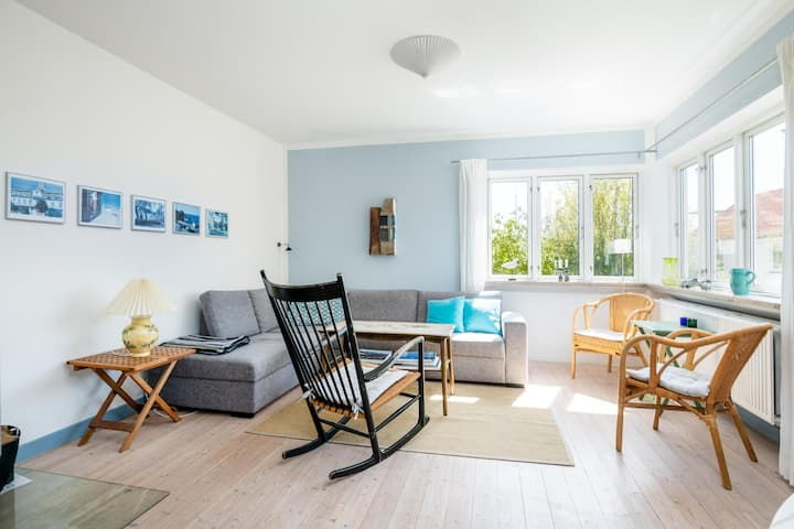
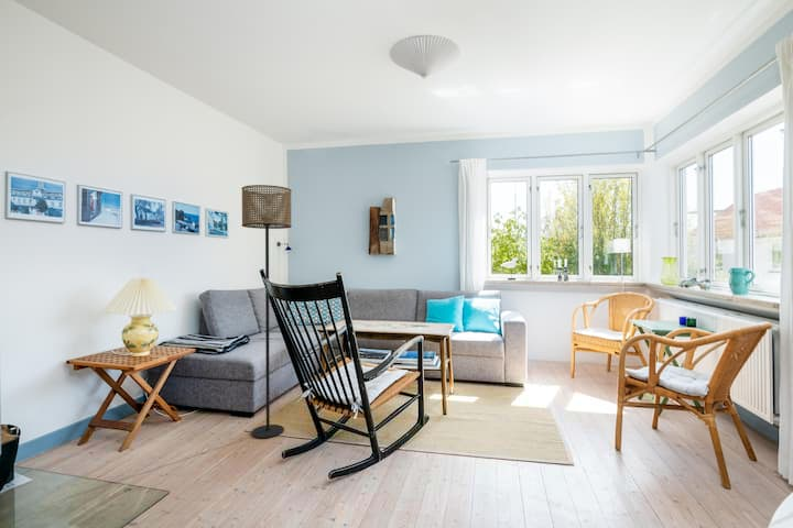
+ floor lamp [241,184,293,439]
